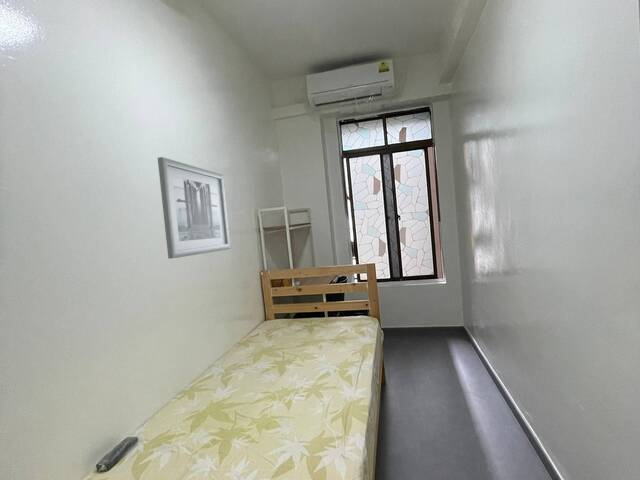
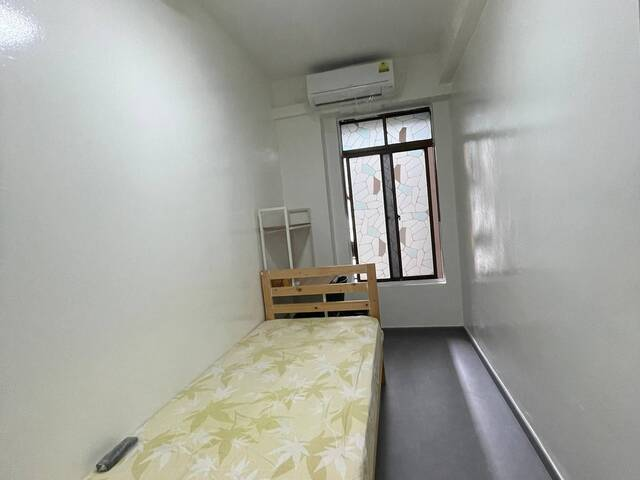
- wall art [157,156,231,260]
